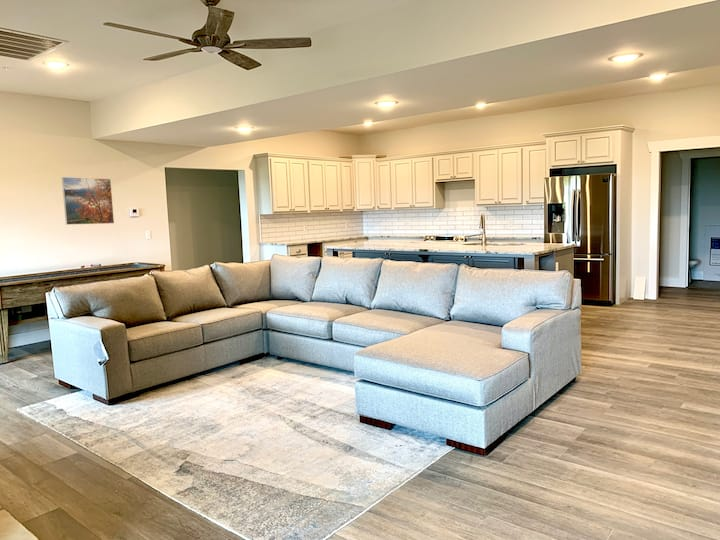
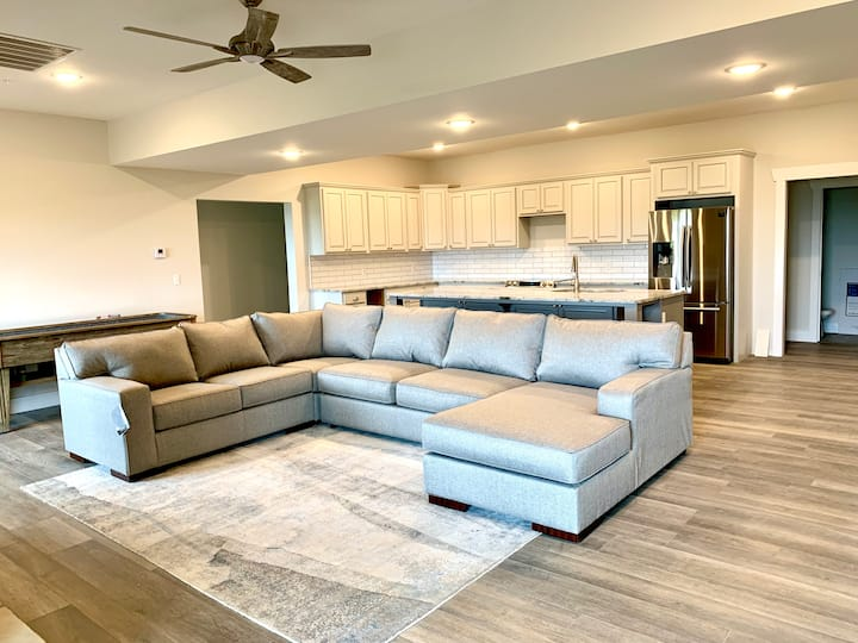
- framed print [61,176,115,226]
